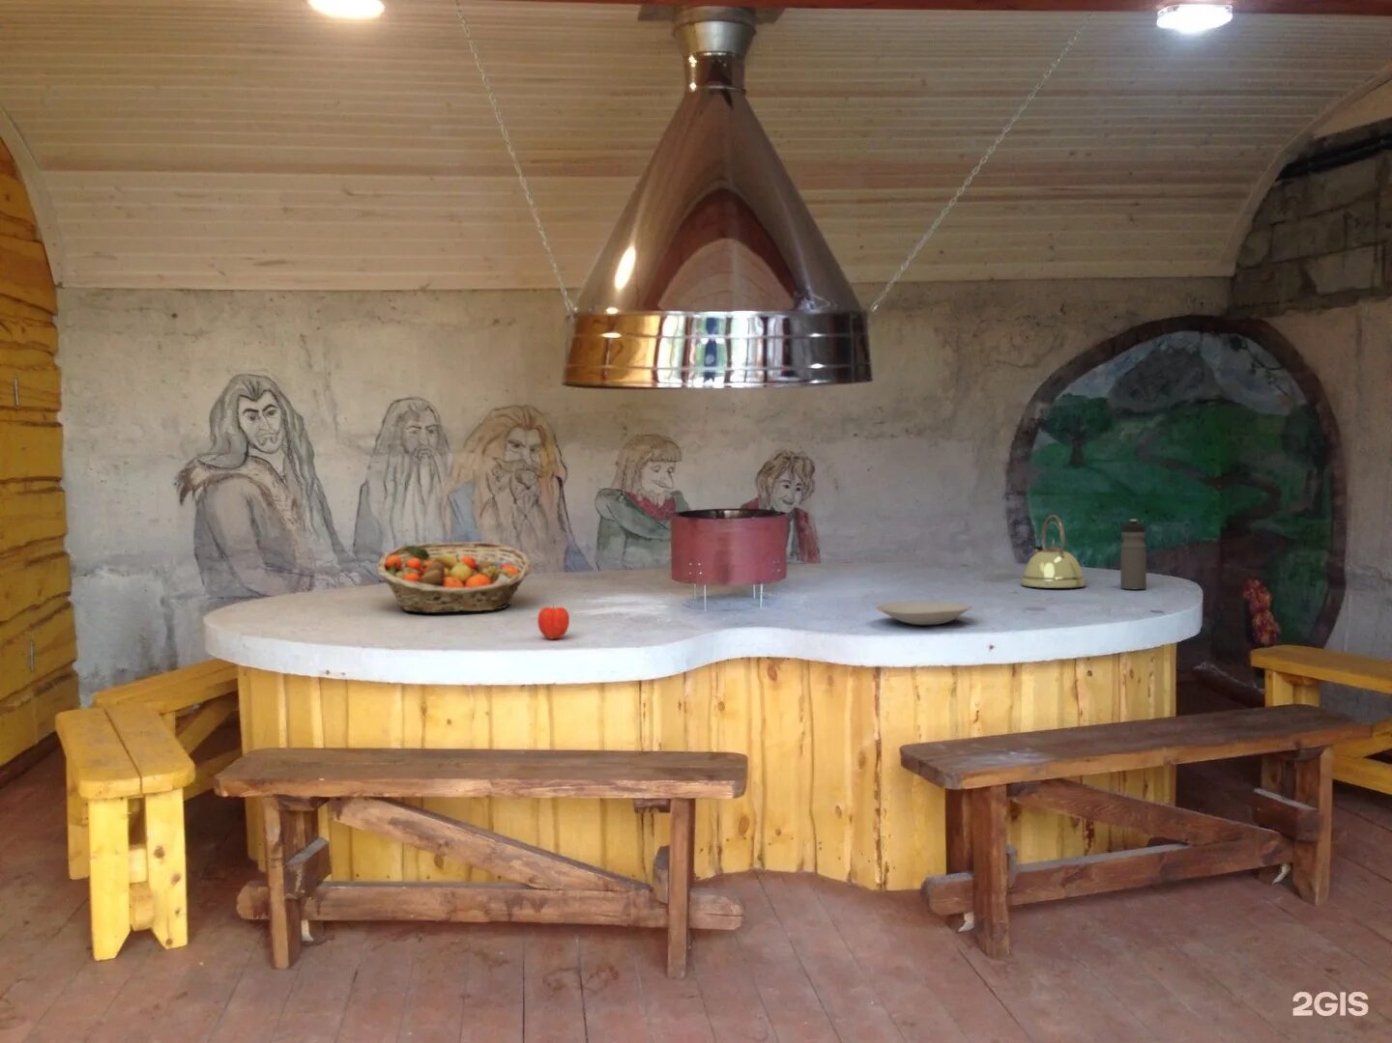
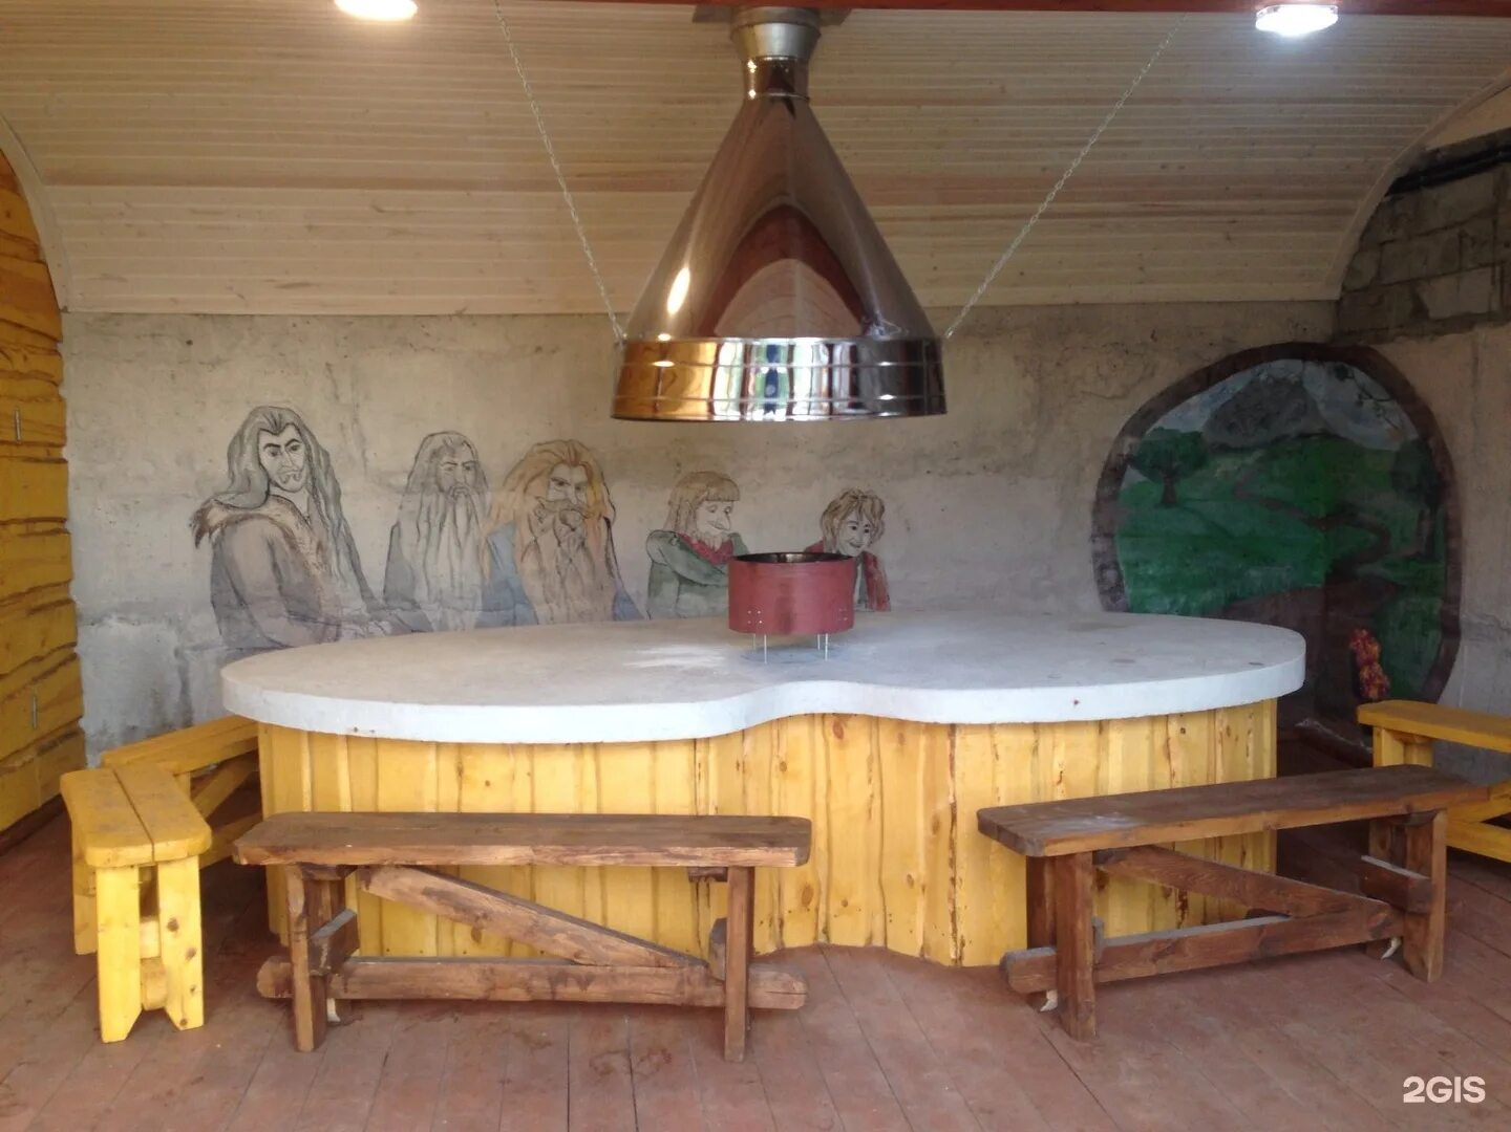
- kettle [1019,514,1086,589]
- apple [536,603,570,640]
- water bottle [1119,518,1148,591]
- bowl [876,600,973,626]
- fruit basket [376,541,533,615]
